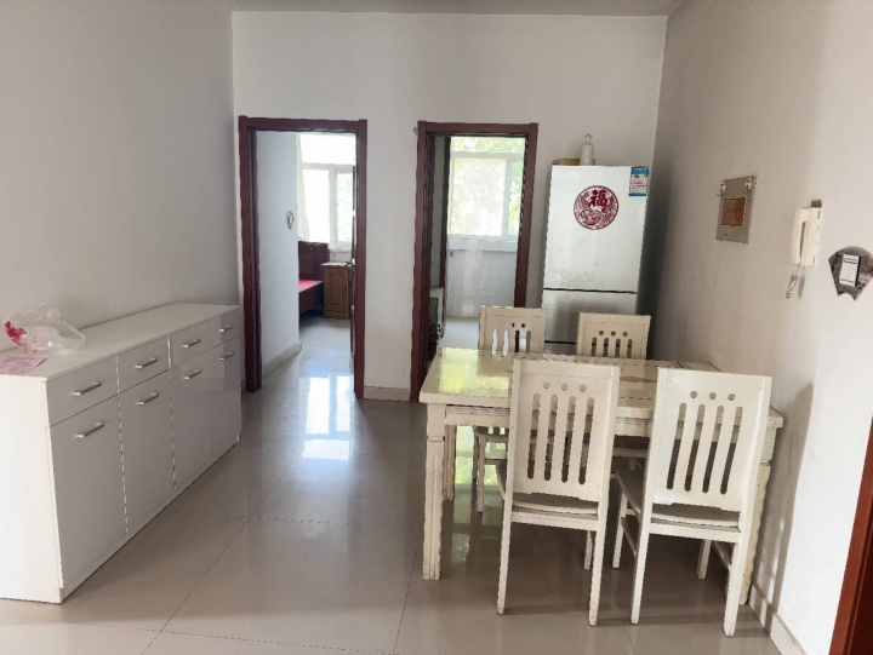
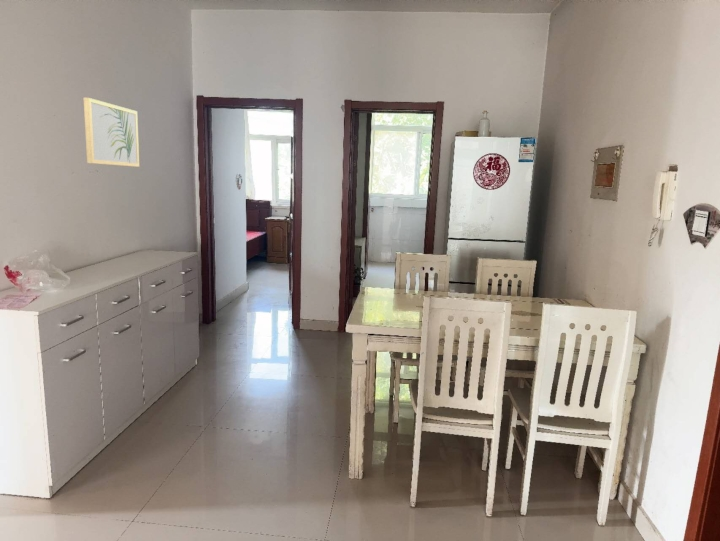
+ wall art [83,97,140,168]
